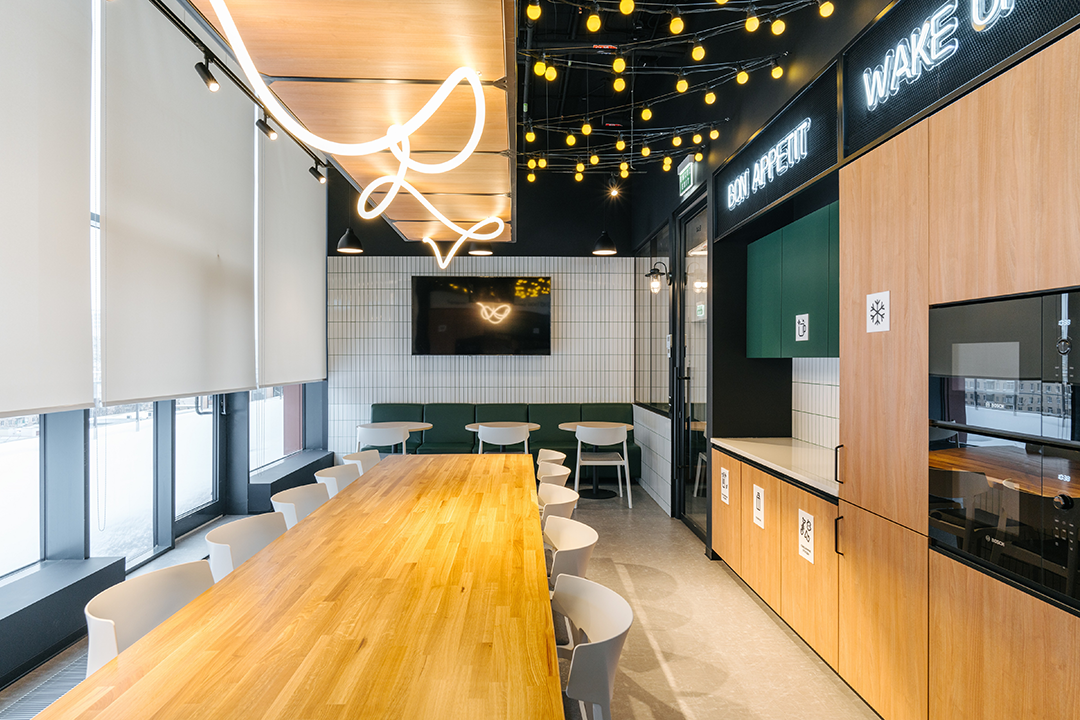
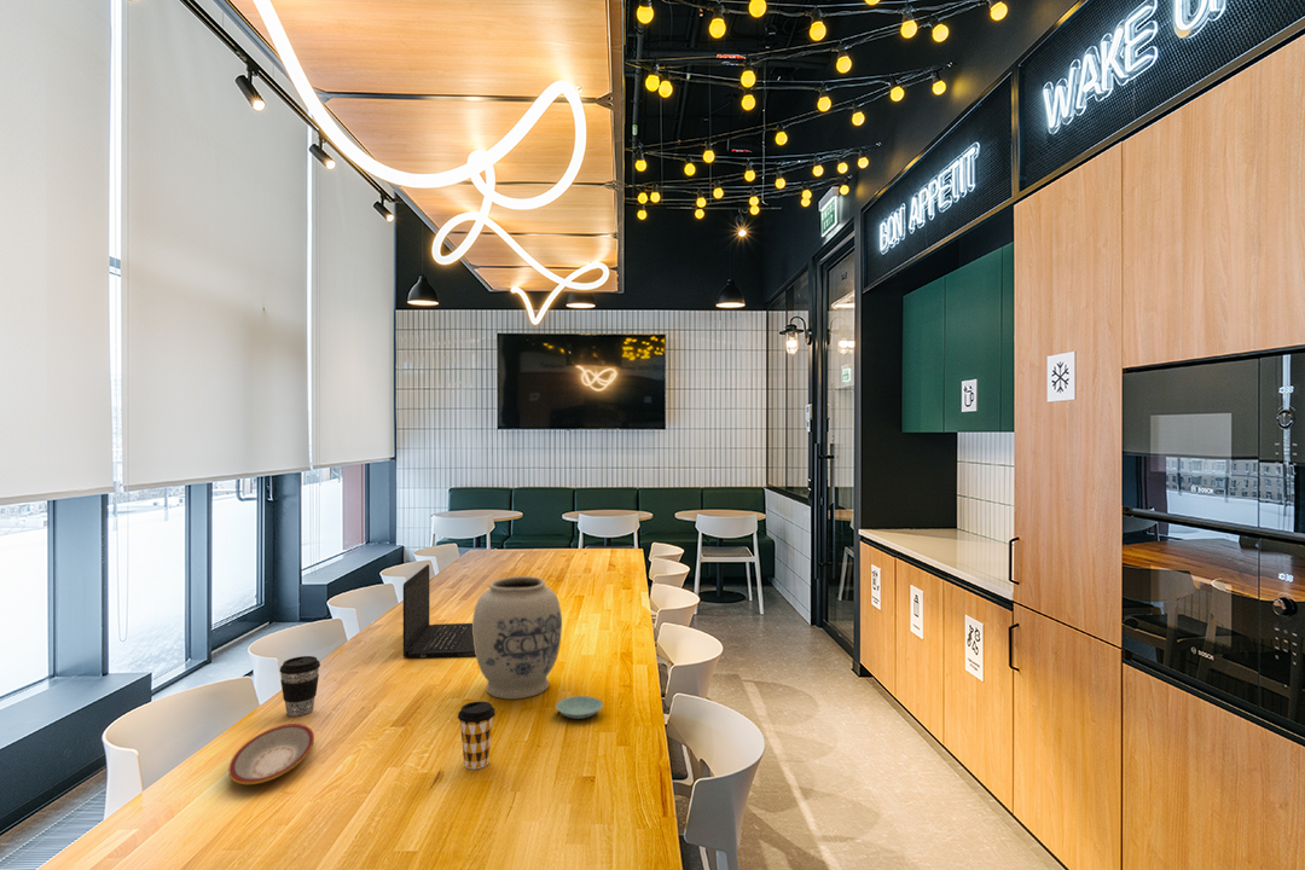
+ coffee cup [279,655,321,718]
+ vase [471,575,563,701]
+ laptop [402,563,476,660]
+ plate [227,723,315,785]
+ saucer [555,695,604,720]
+ coffee cup [457,701,497,771]
